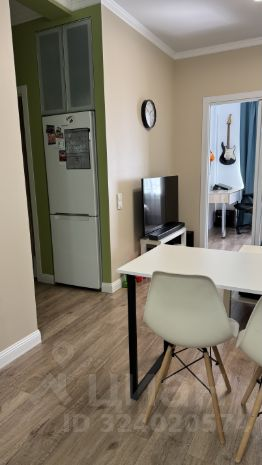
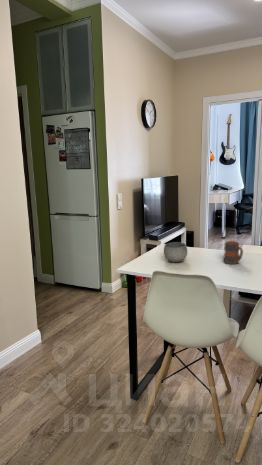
+ bowl [163,241,188,263]
+ mug [222,240,244,265]
